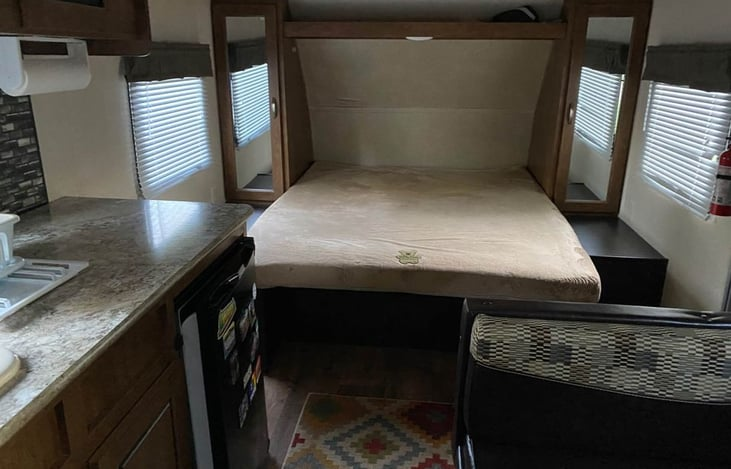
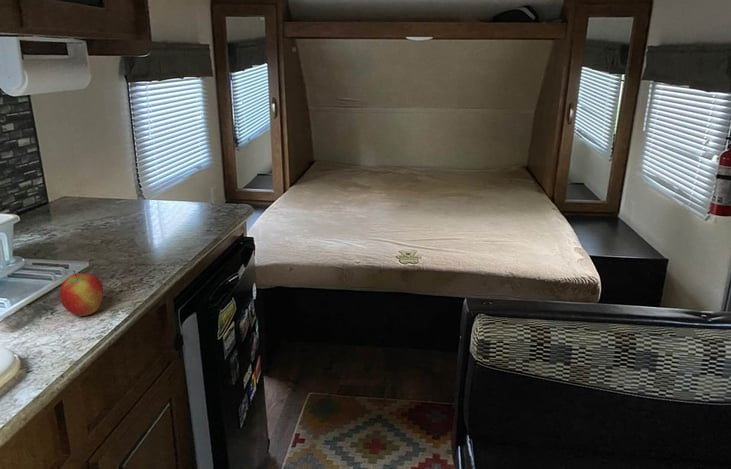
+ apple [59,270,104,317]
